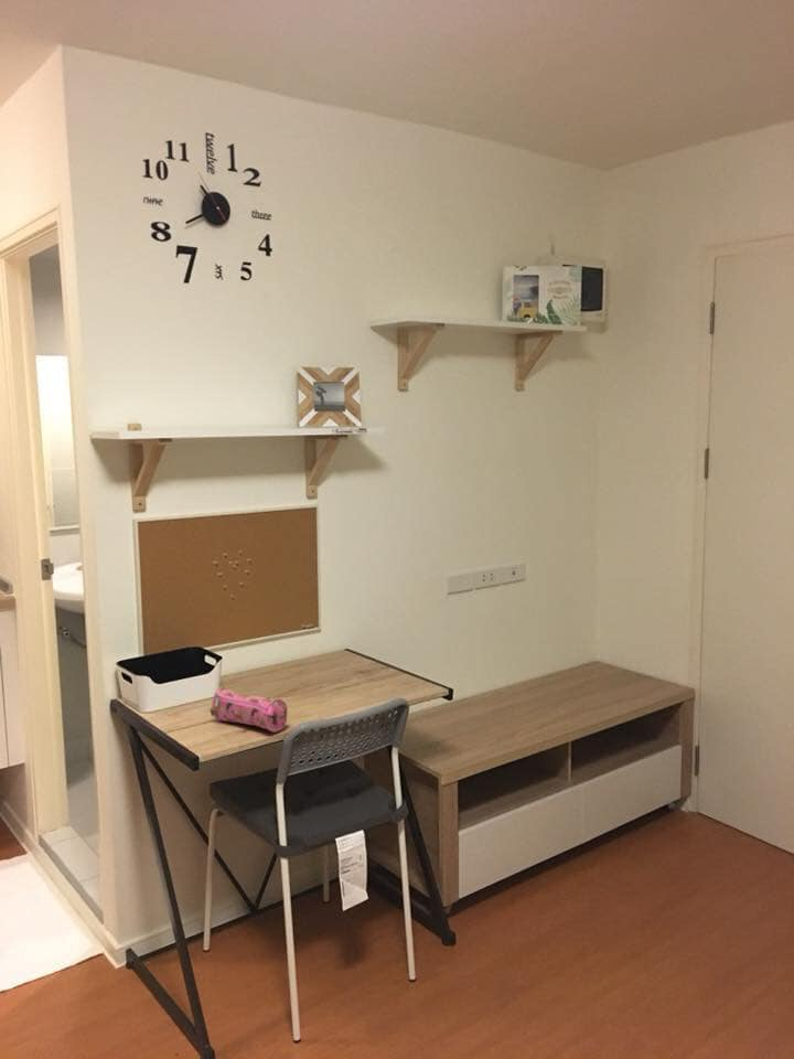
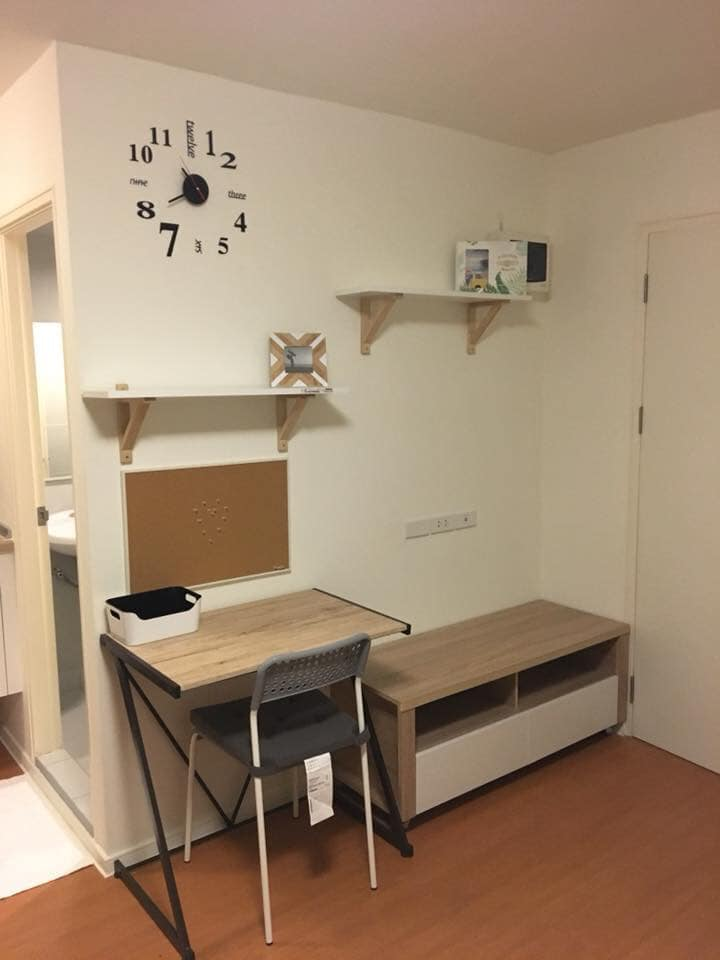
- pencil case [208,686,289,734]
